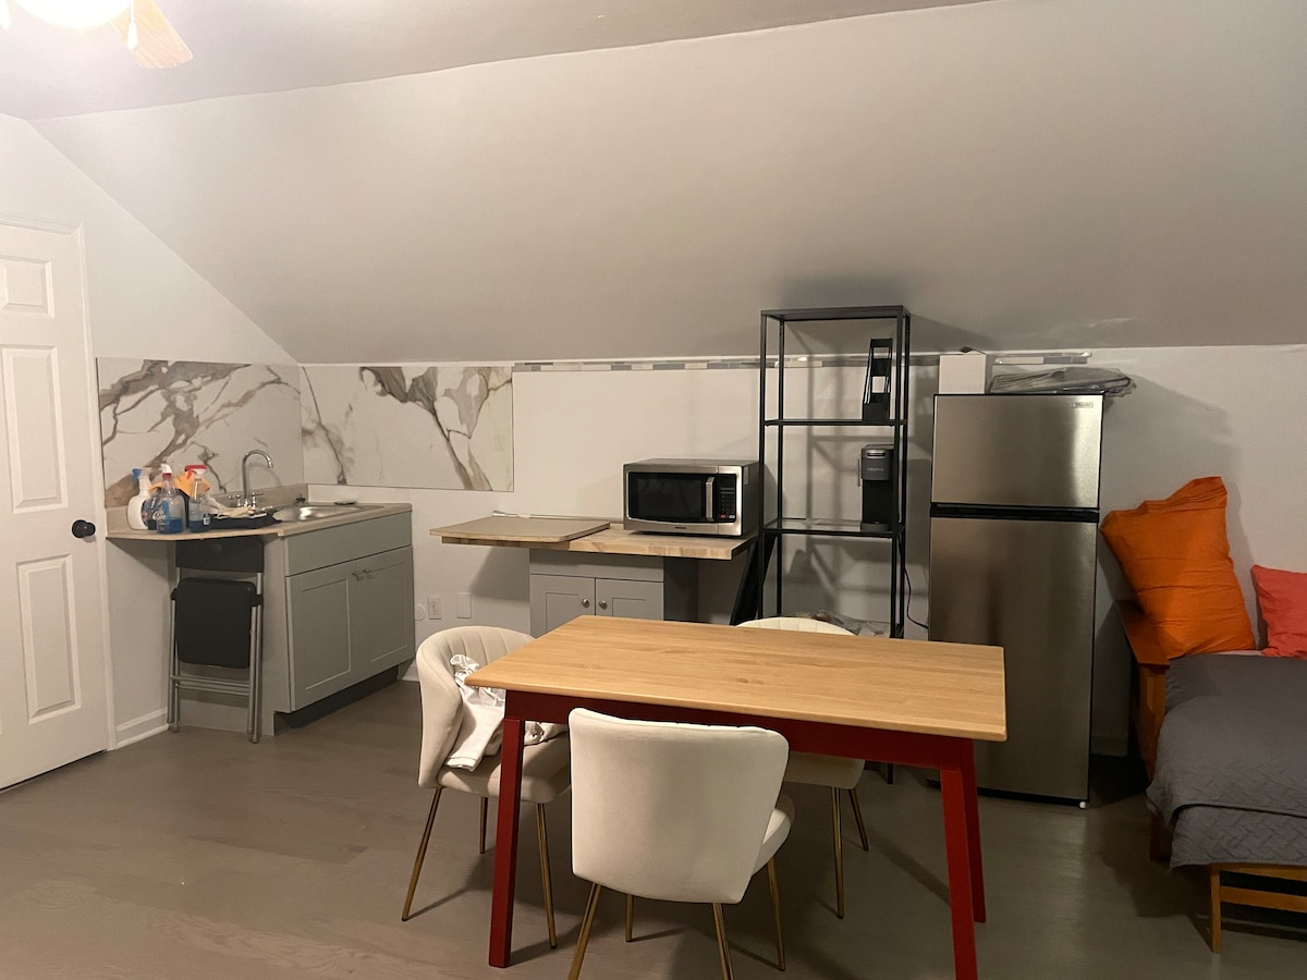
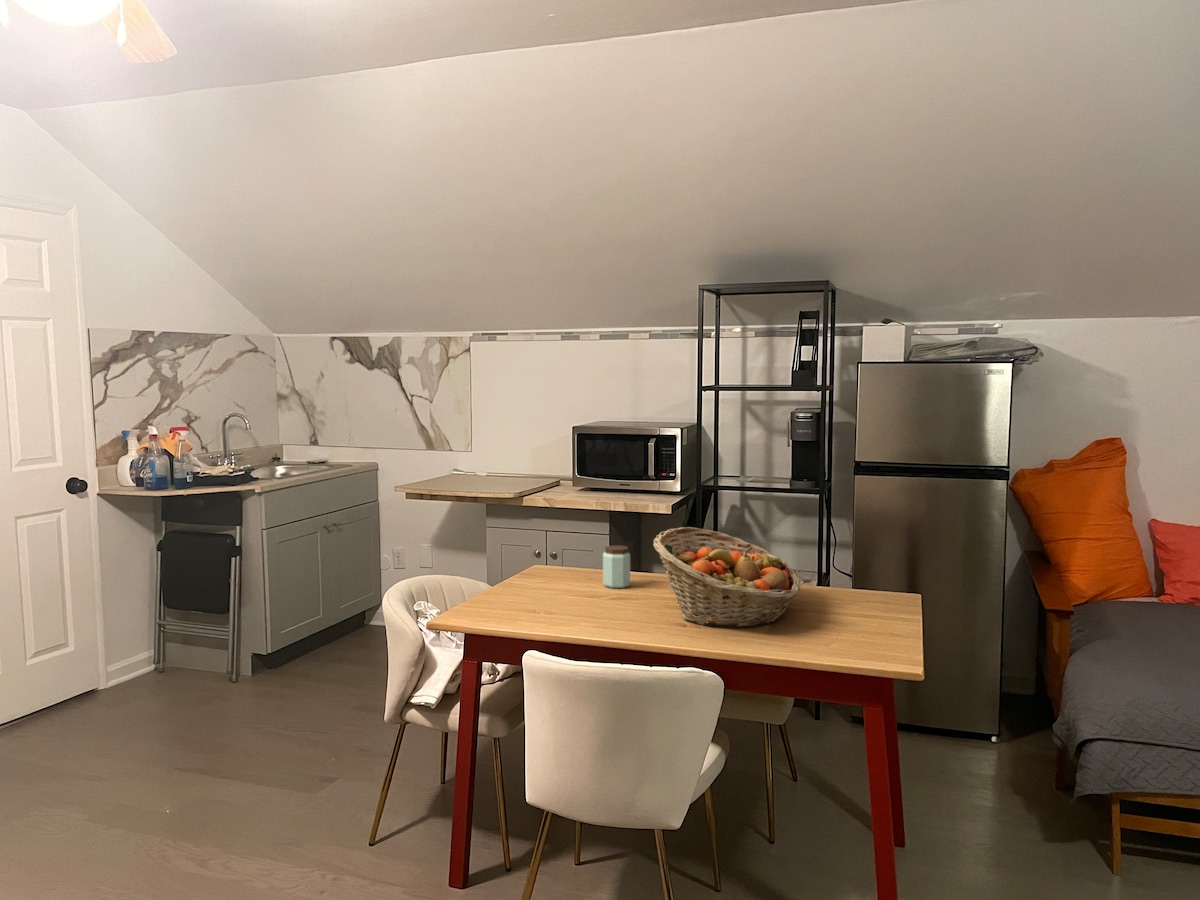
+ fruit basket [652,526,802,629]
+ peanut butter [602,545,631,589]
